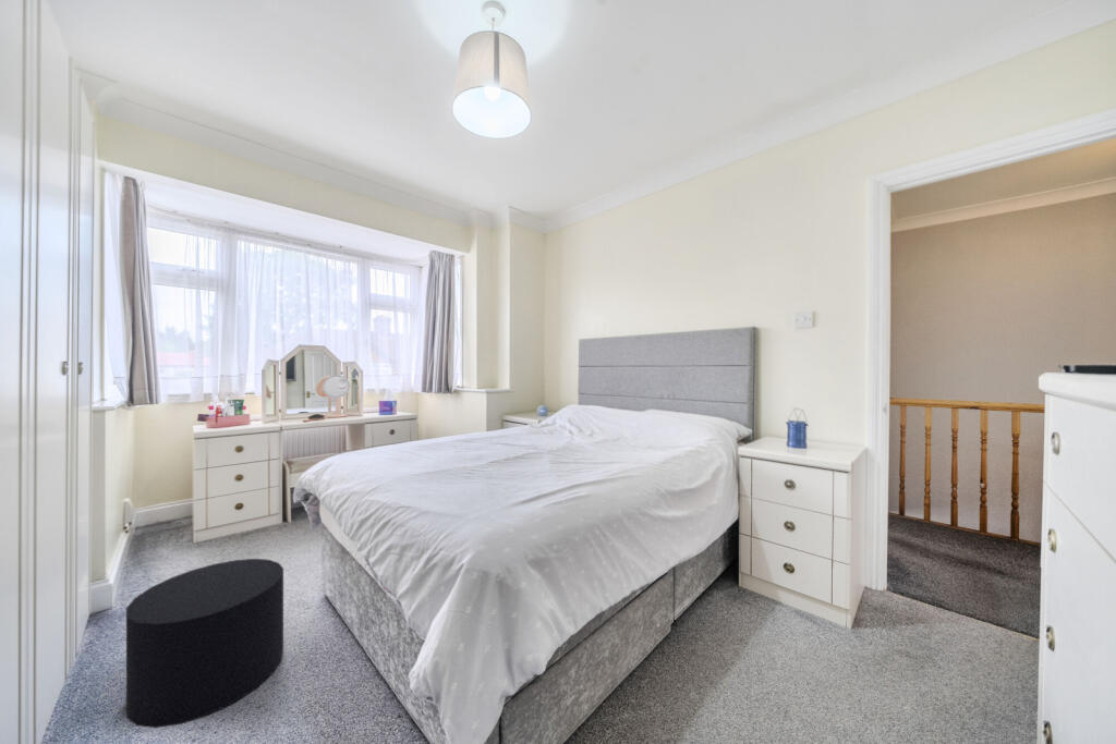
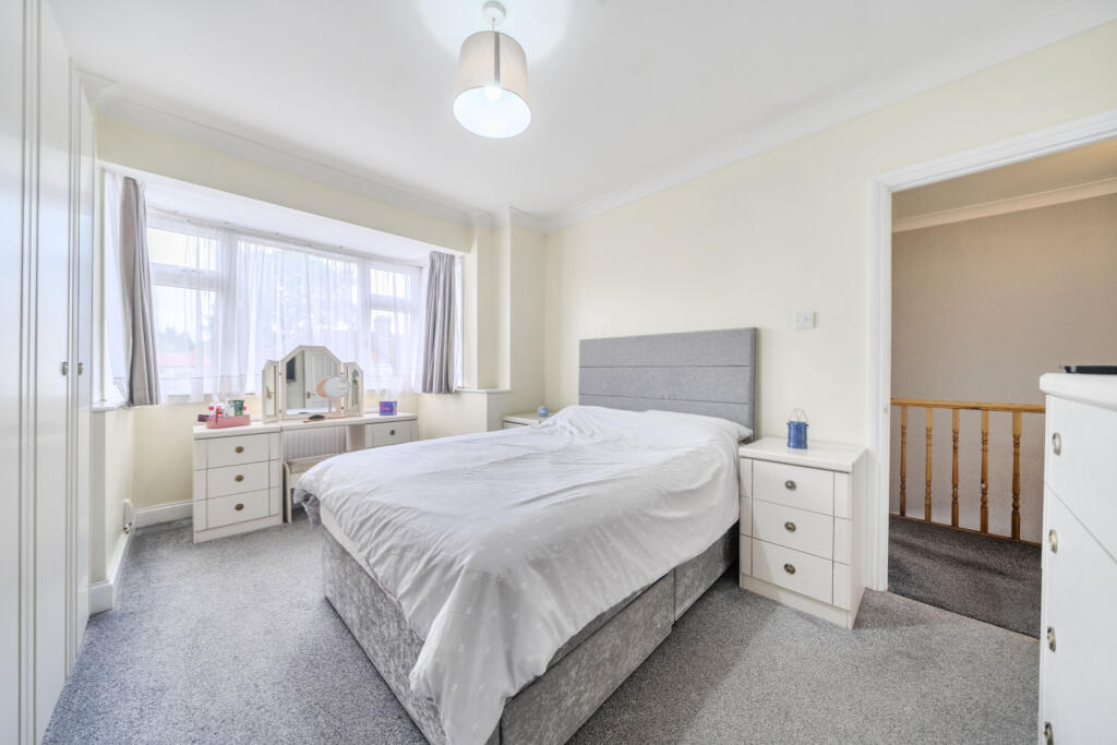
- stool [125,558,284,729]
